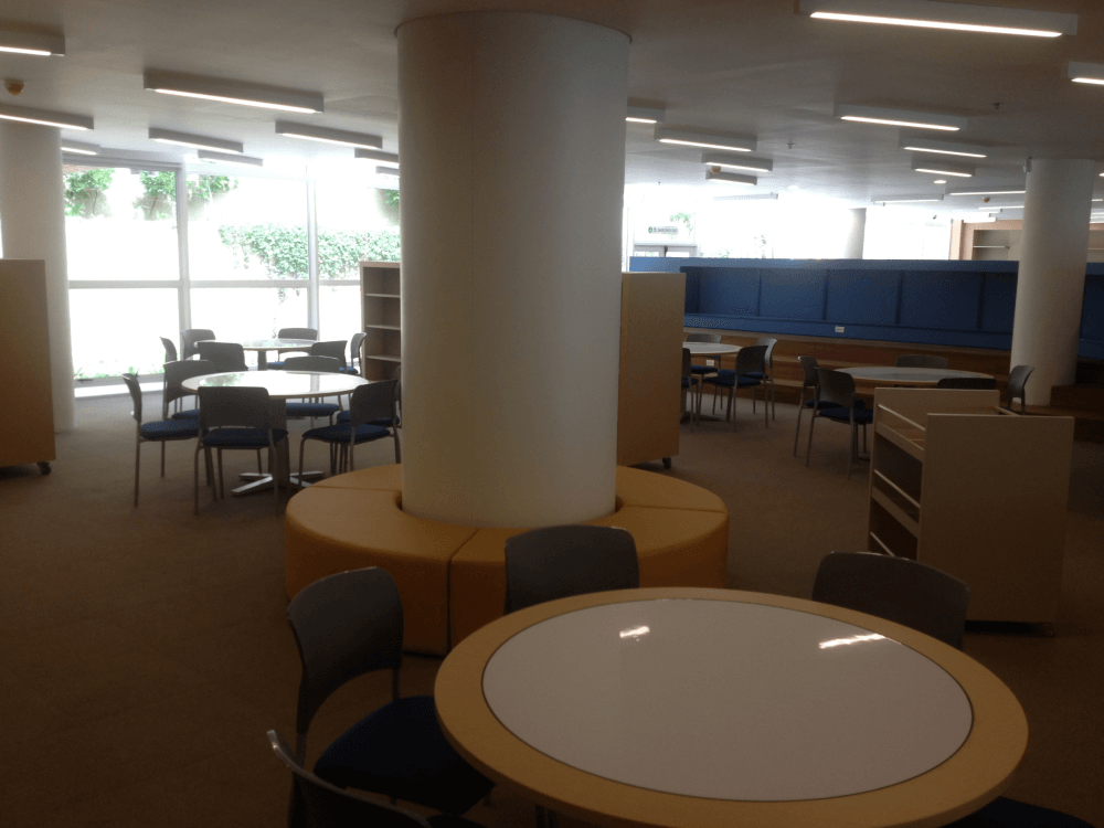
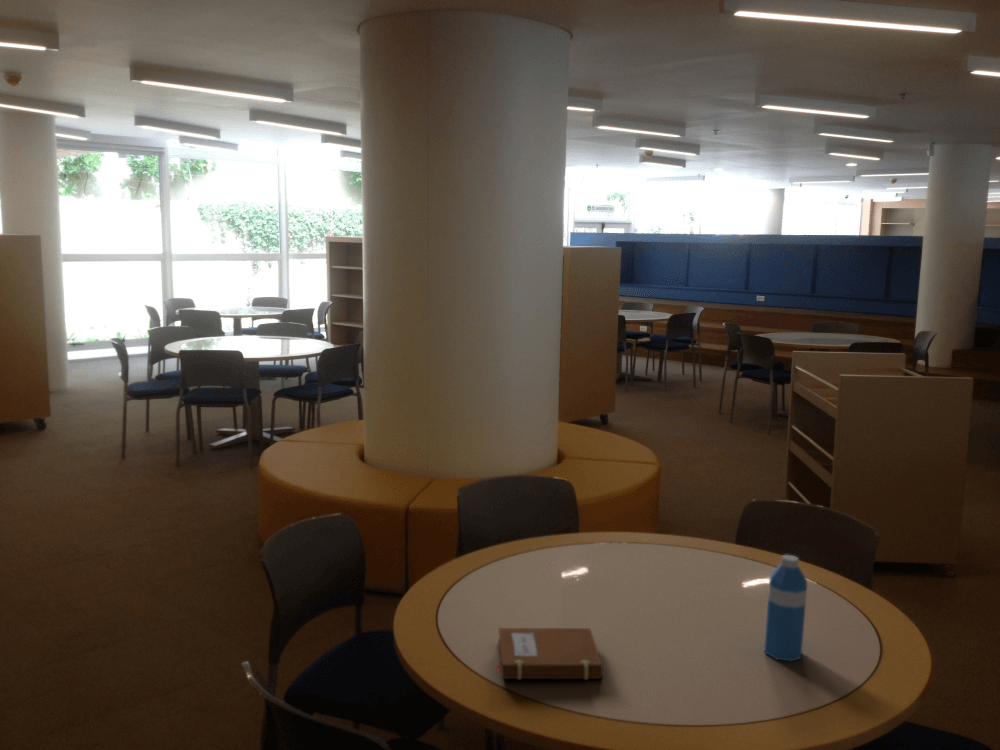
+ notebook [495,627,604,681]
+ water bottle [763,554,808,663]
